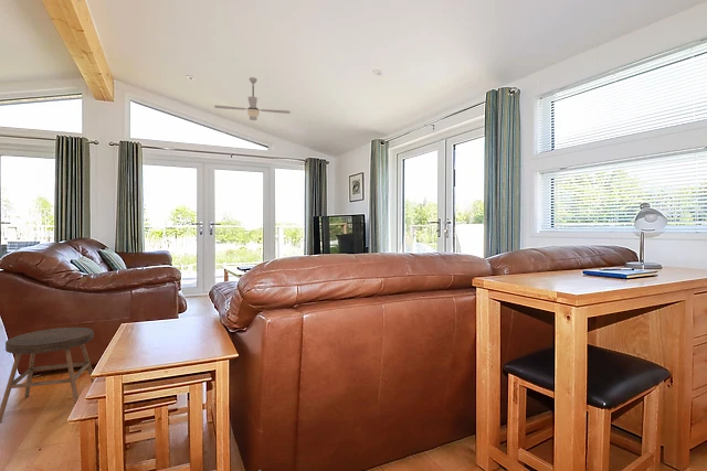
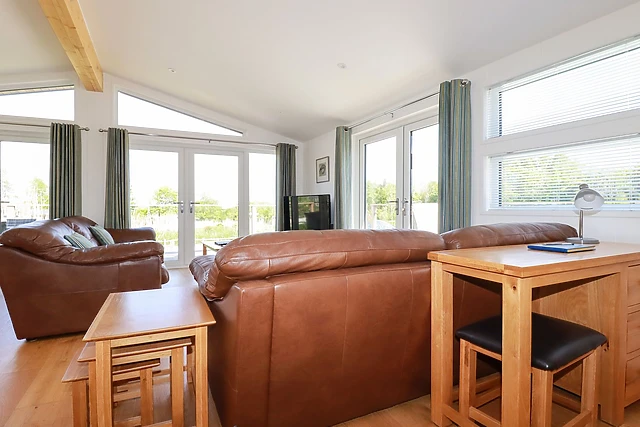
- stool [0,327,95,424]
- ceiling fan [213,76,292,121]
